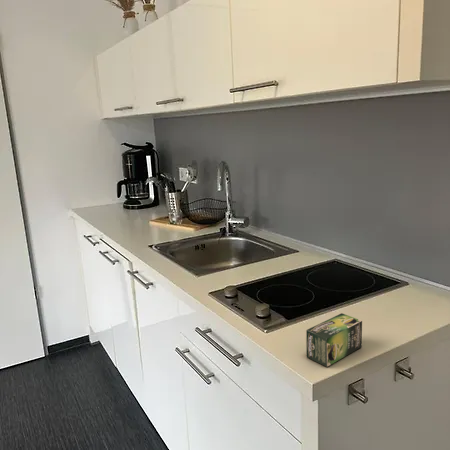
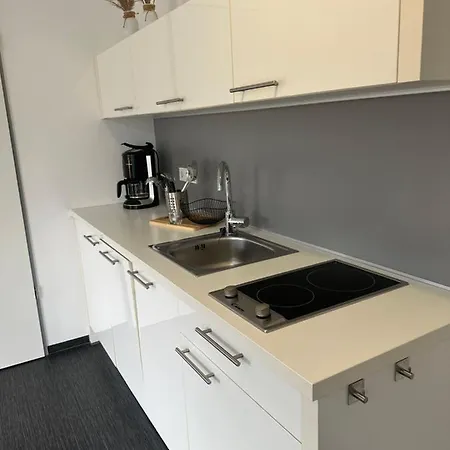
- tea box [305,312,363,368]
